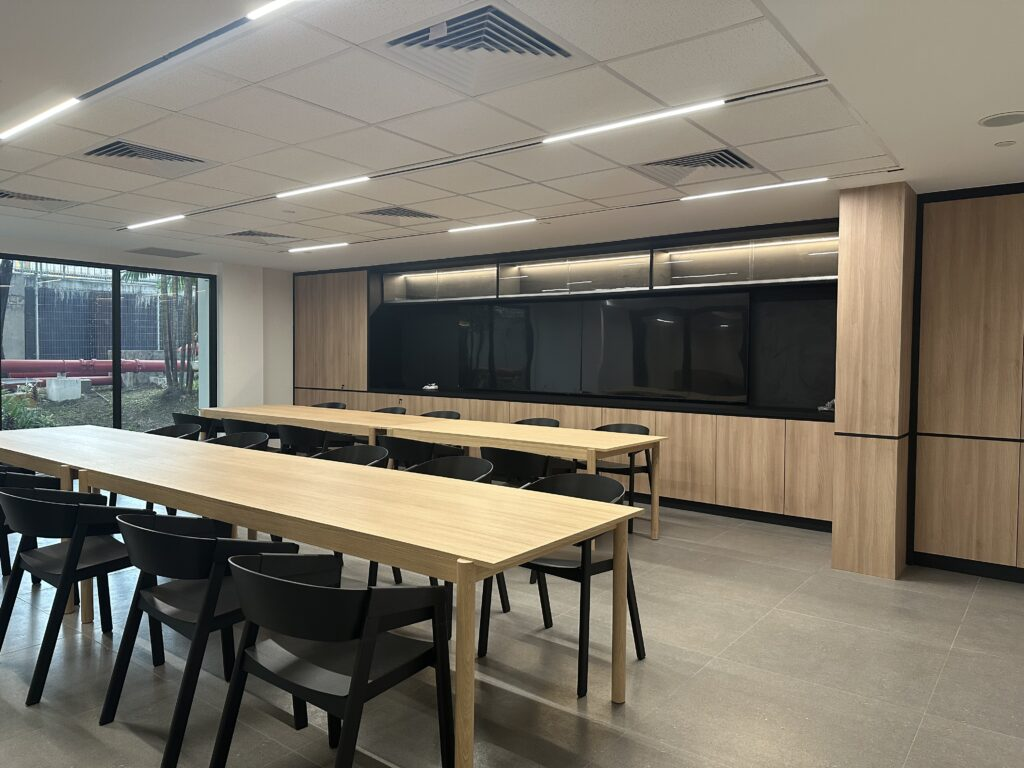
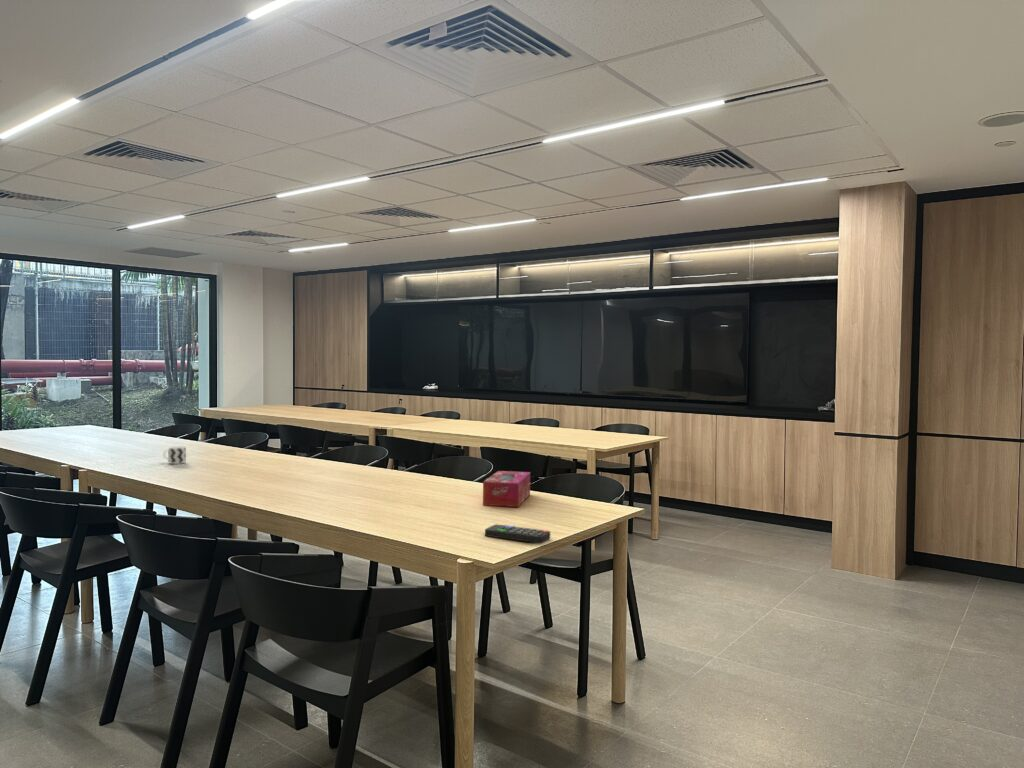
+ remote control [484,523,551,544]
+ tissue box [482,470,531,508]
+ cup [162,445,187,465]
